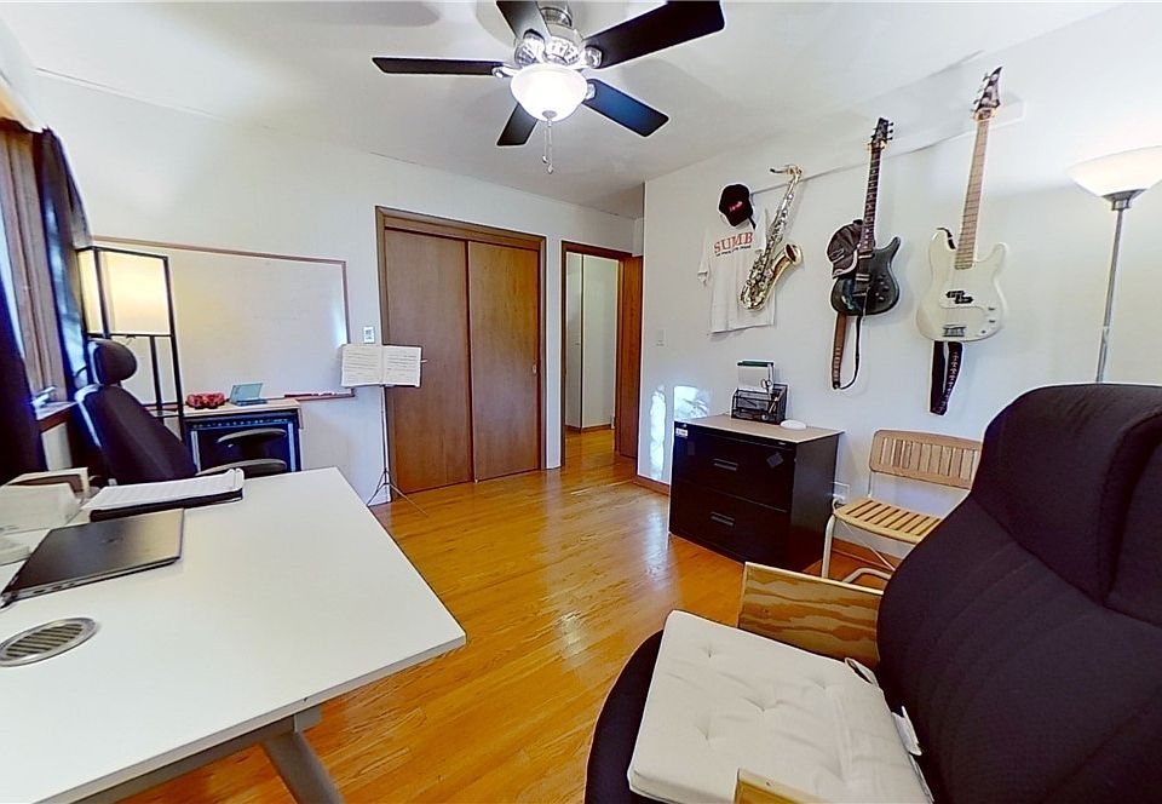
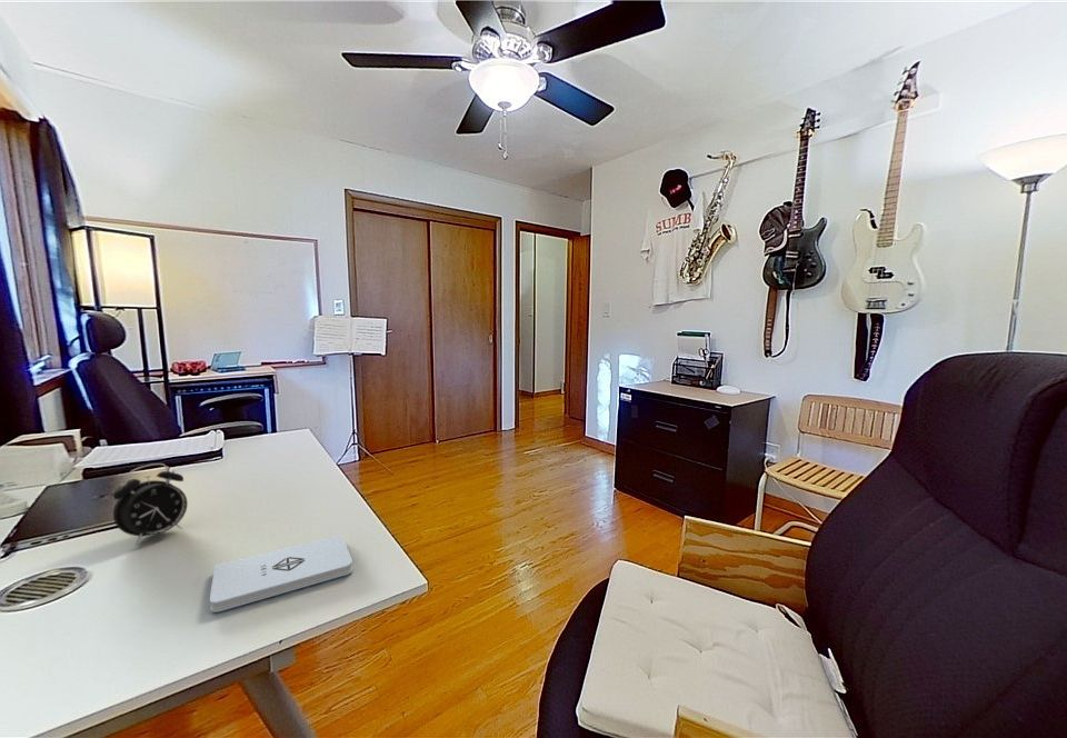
+ notepad [209,533,353,614]
+ alarm clock [112,462,189,546]
